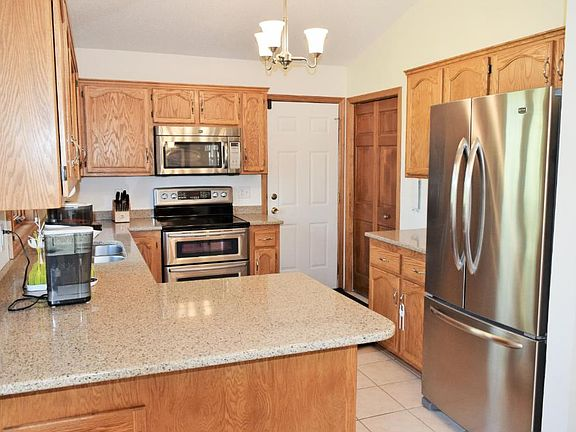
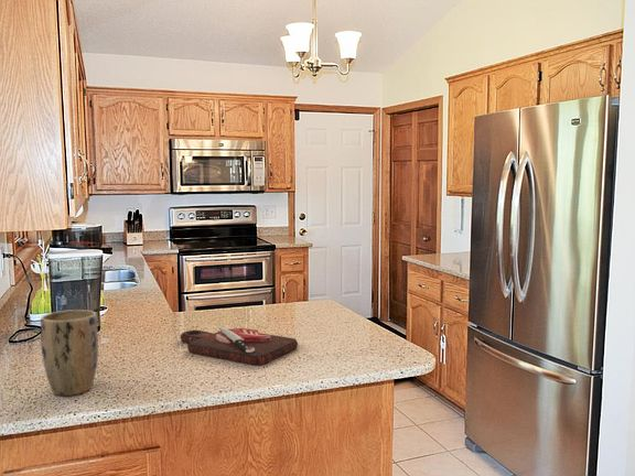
+ cutting board [180,326,299,366]
+ plant pot [40,309,99,397]
